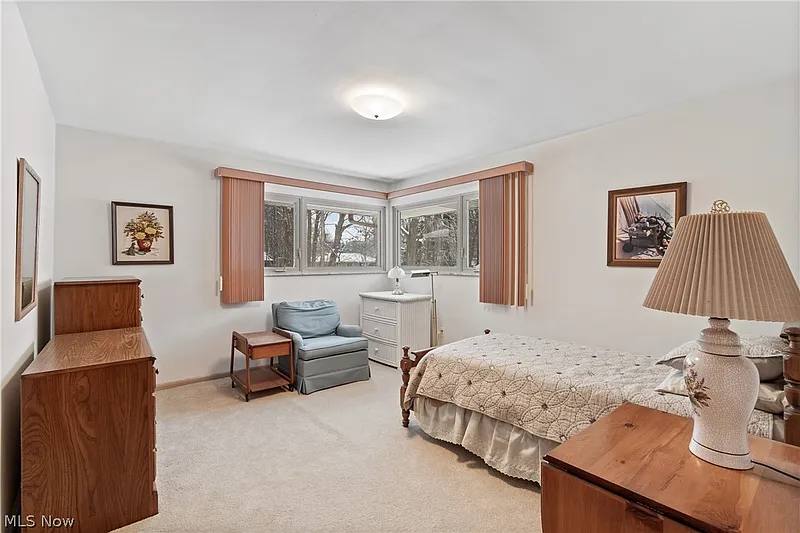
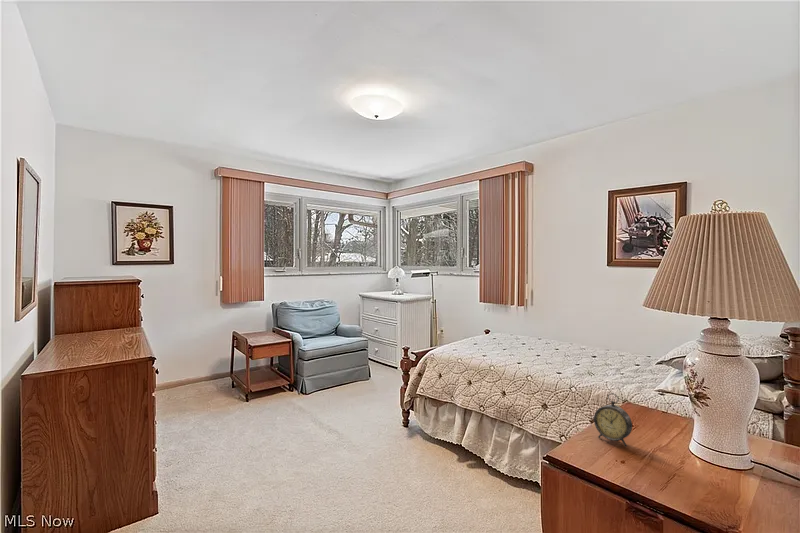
+ alarm clock [593,392,633,447]
